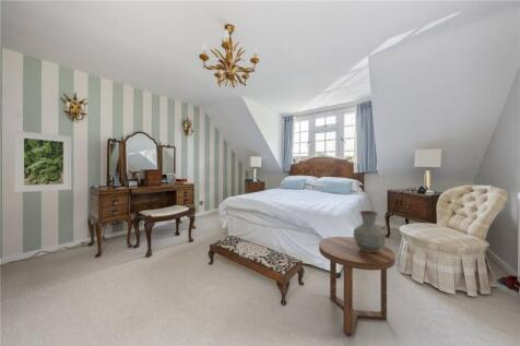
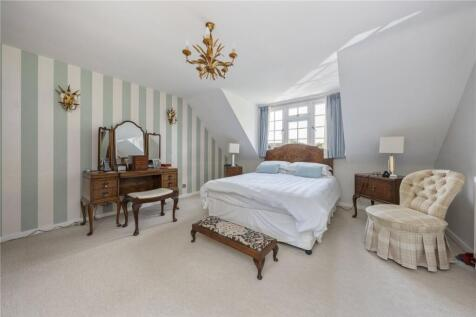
- side table [318,236,395,336]
- vase [353,210,387,252]
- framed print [12,130,72,193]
